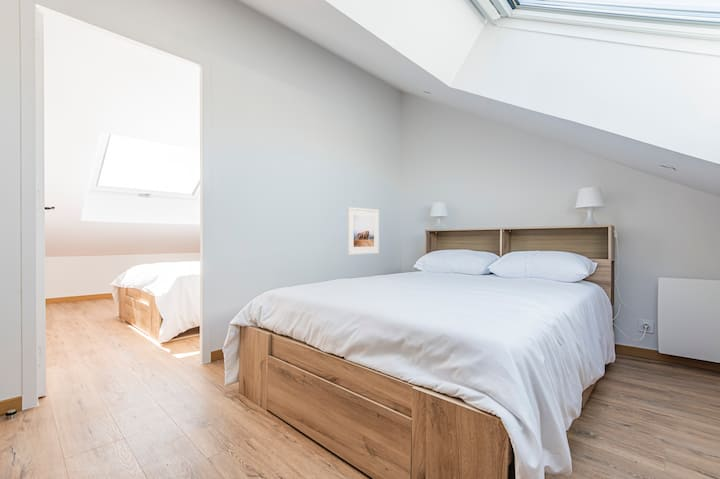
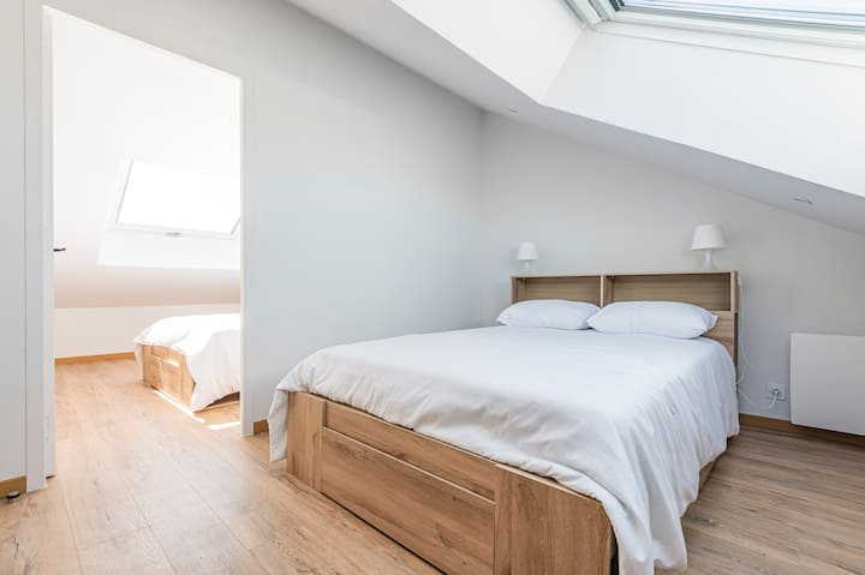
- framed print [346,206,380,256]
